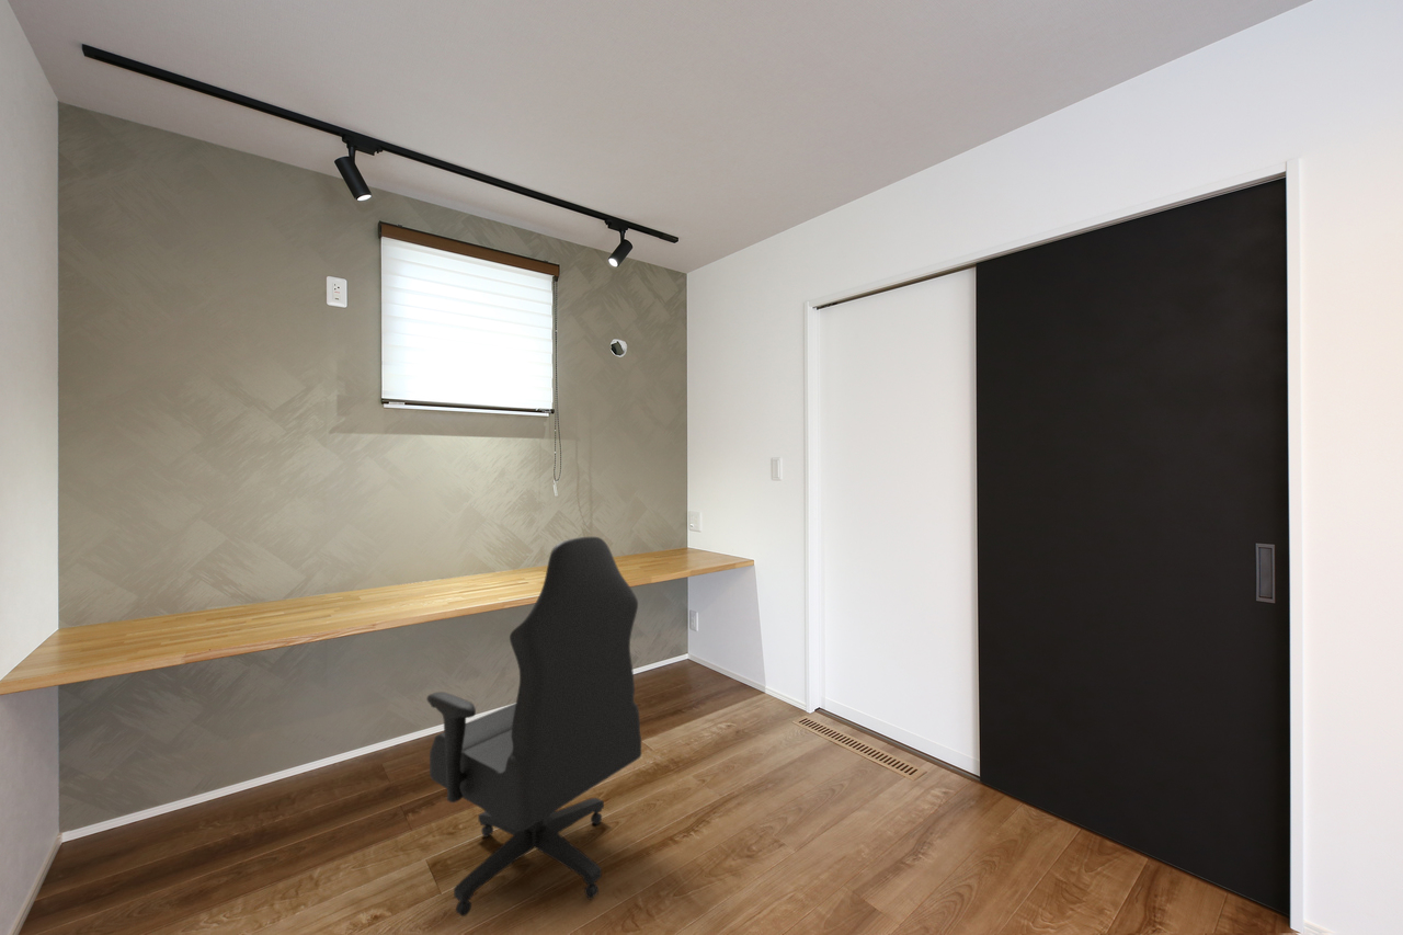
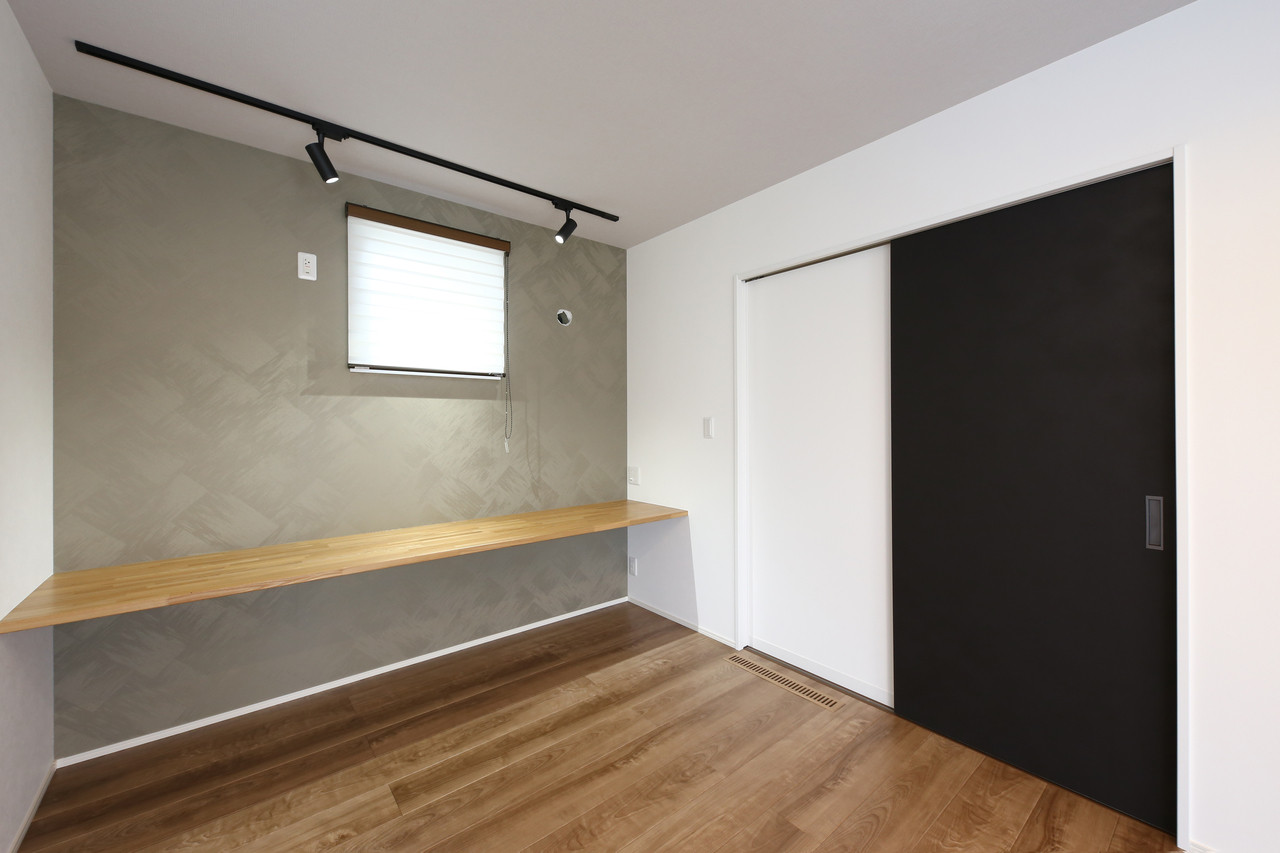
- office chair [425,536,642,917]
